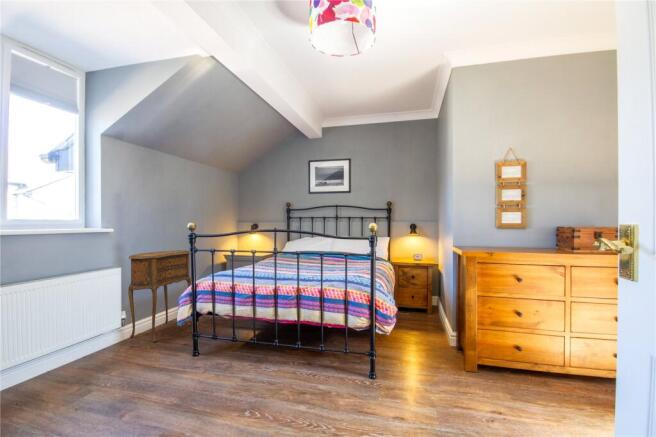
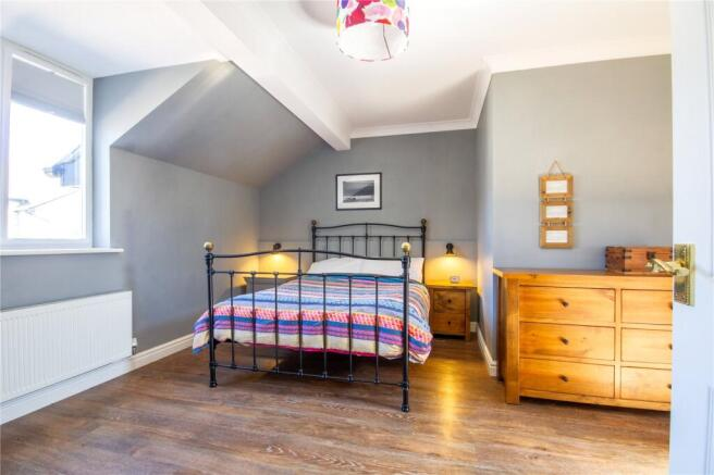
- side table [127,250,192,344]
